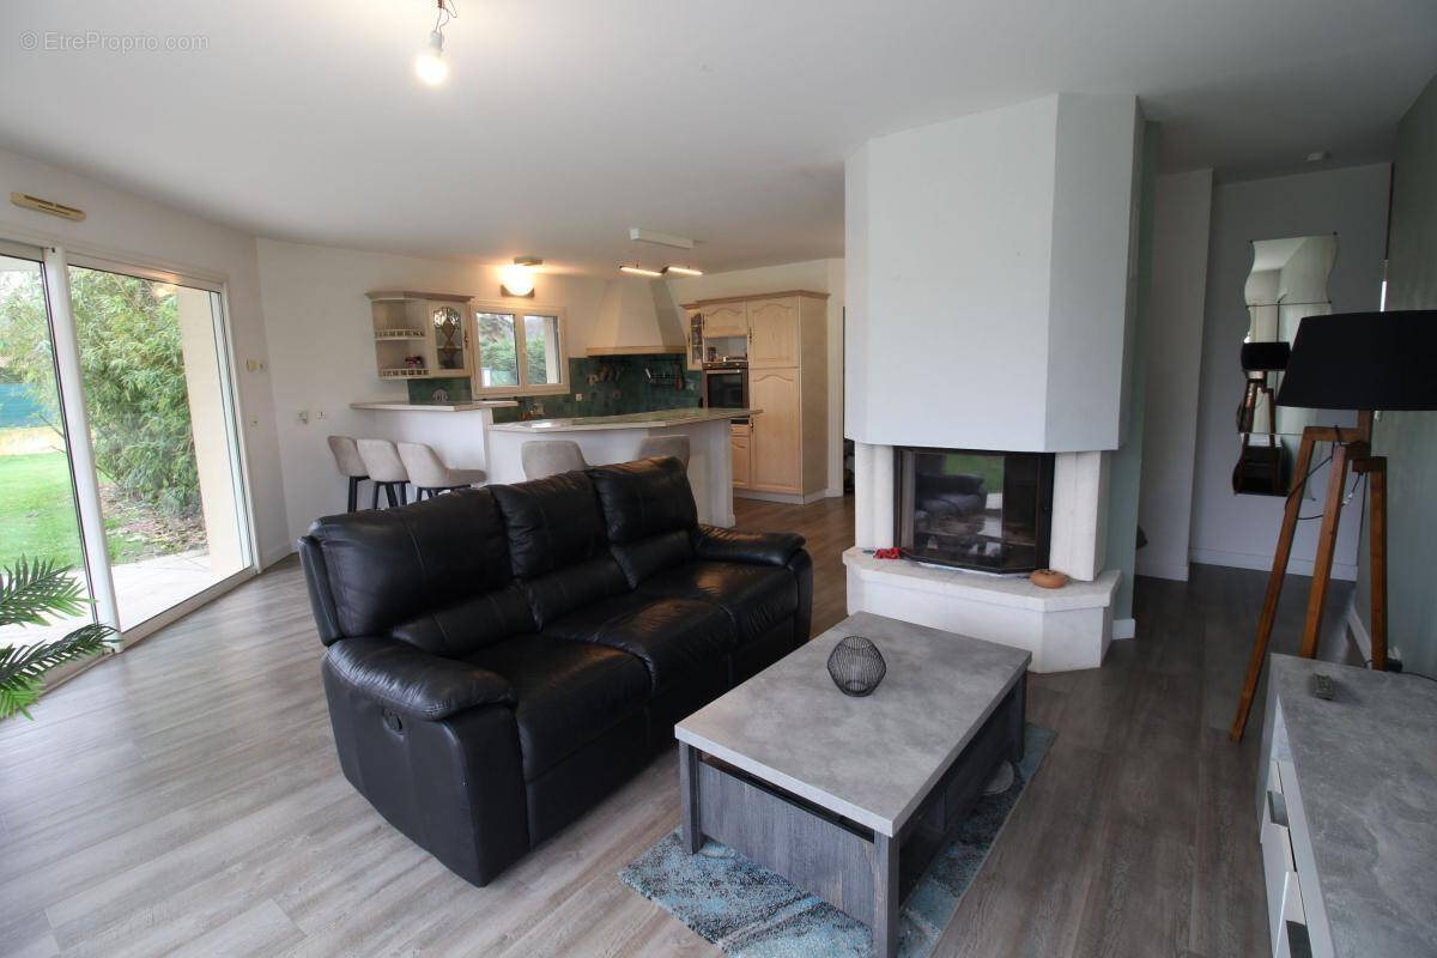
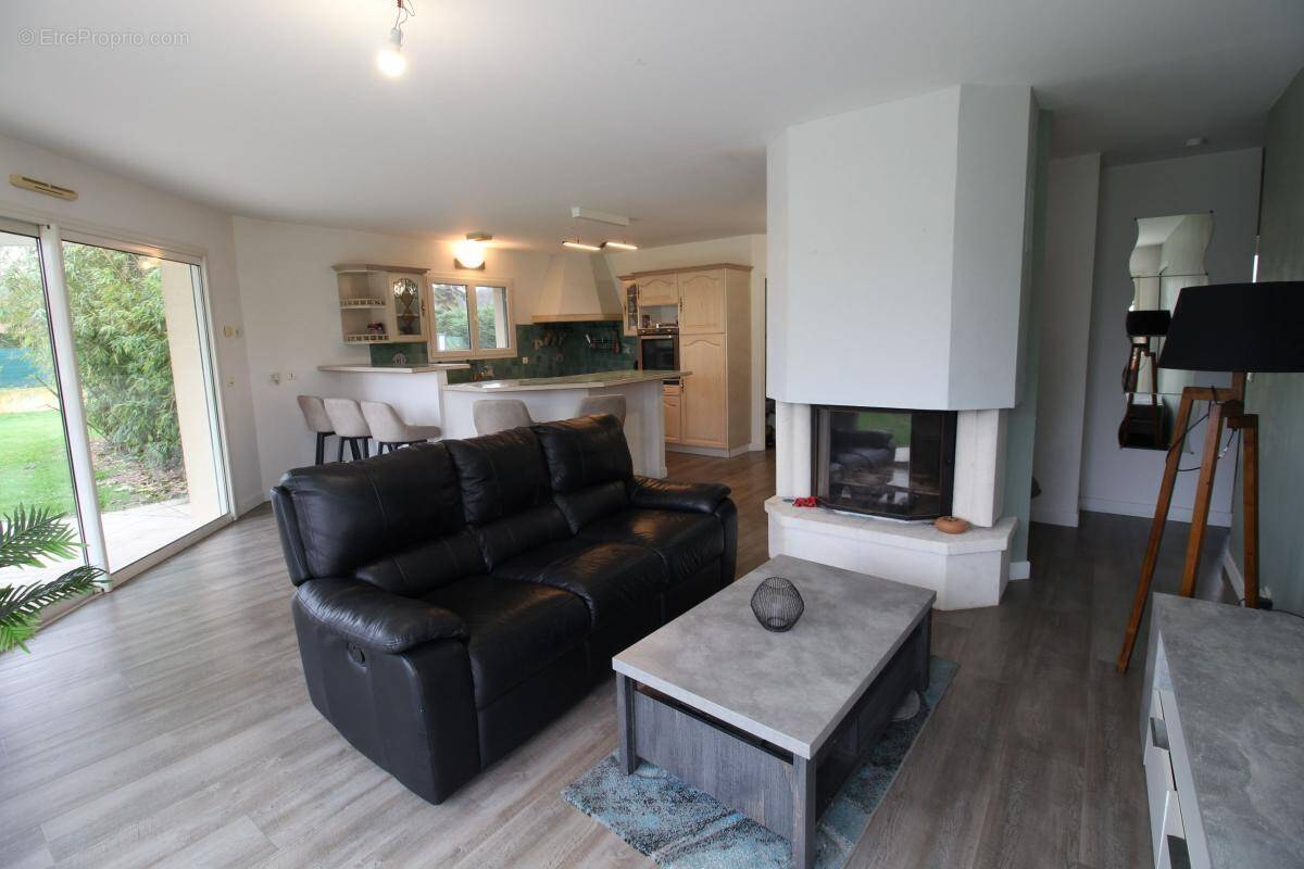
- remote control [1311,672,1336,701]
